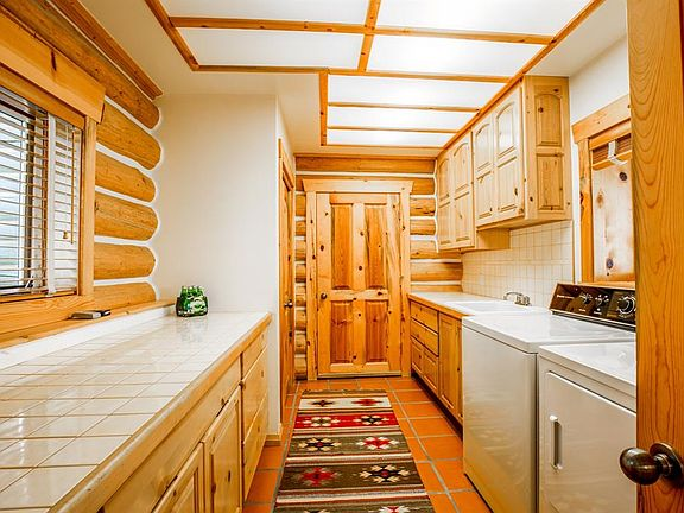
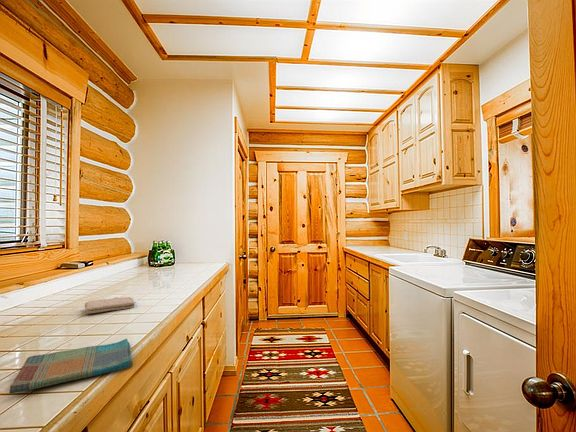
+ washcloth [84,296,137,314]
+ dish towel [8,338,134,394]
